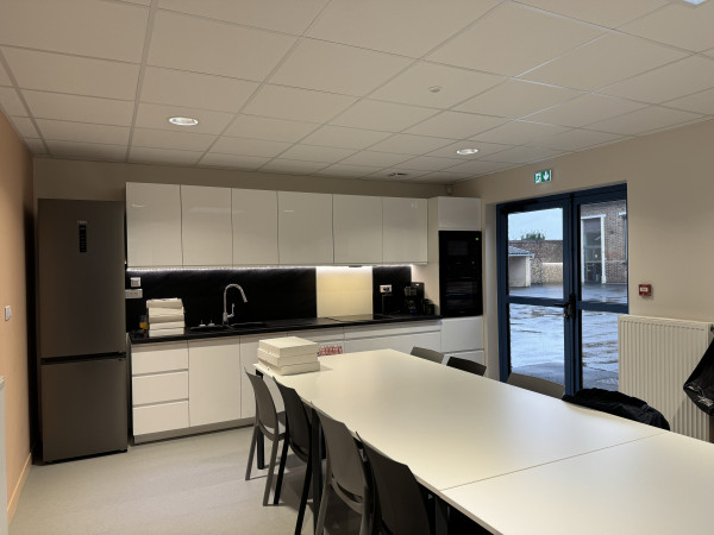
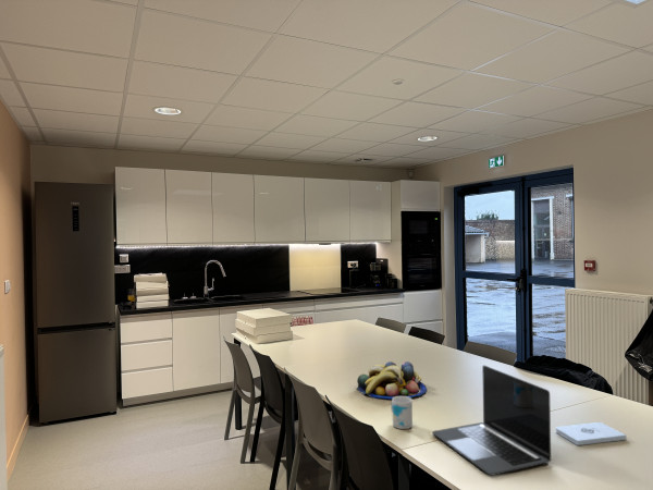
+ notepad [554,421,628,446]
+ fruit bowl [356,360,428,400]
+ laptop [431,365,552,477]
+ mug [390,396,414,430]
